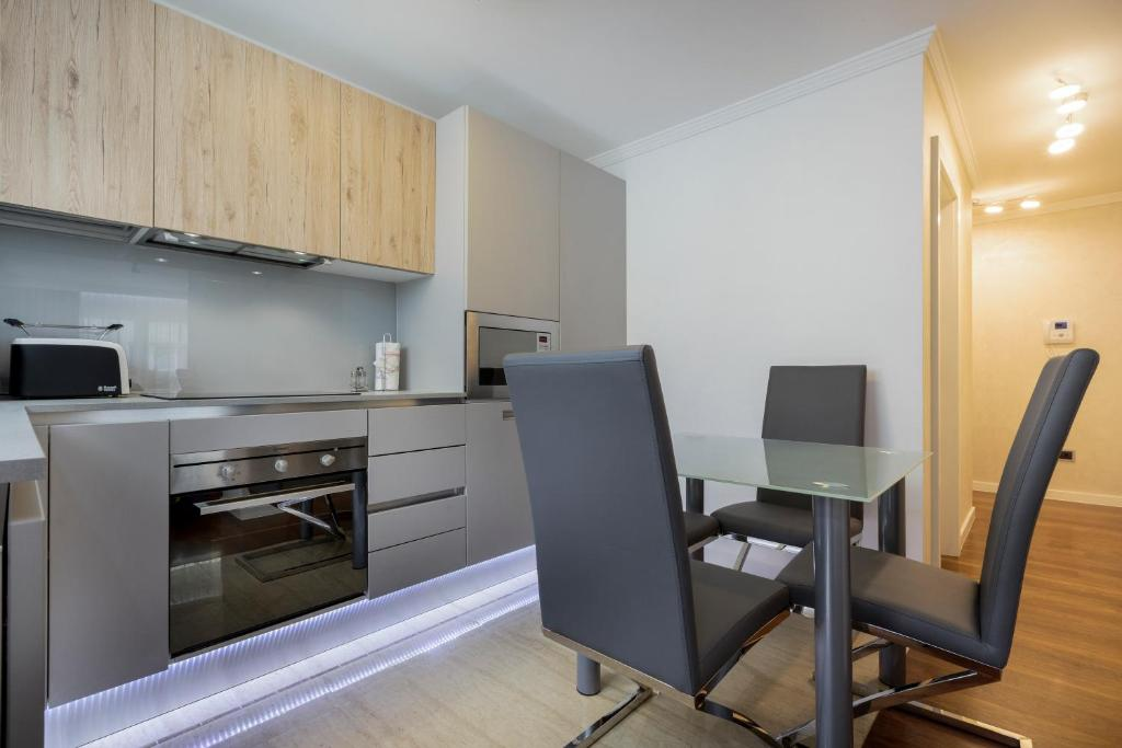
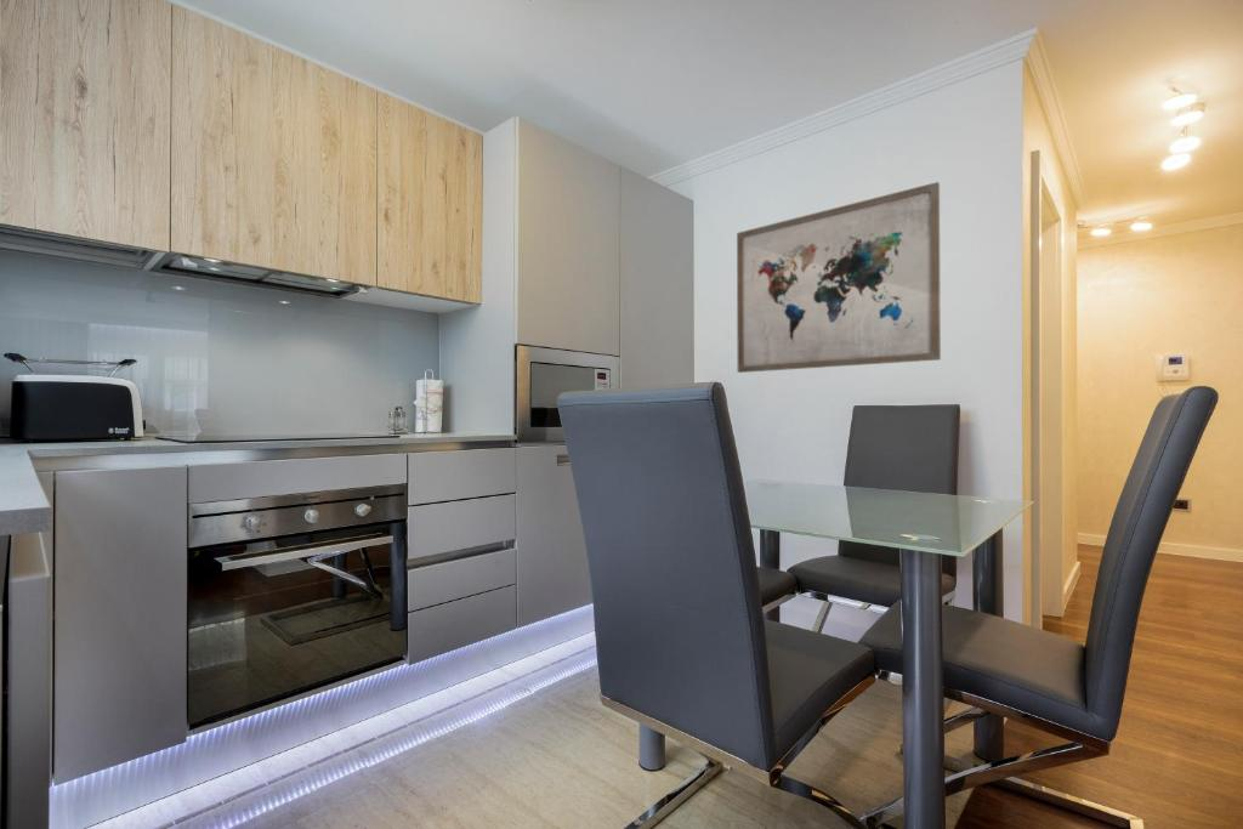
+ wall art [736,181,942,374]
